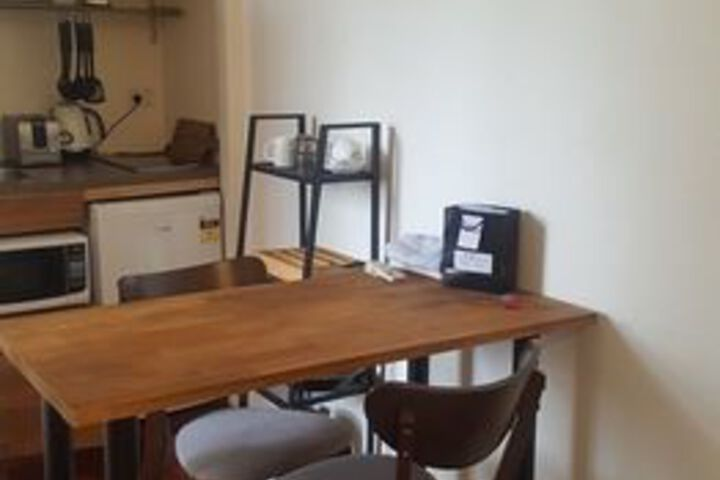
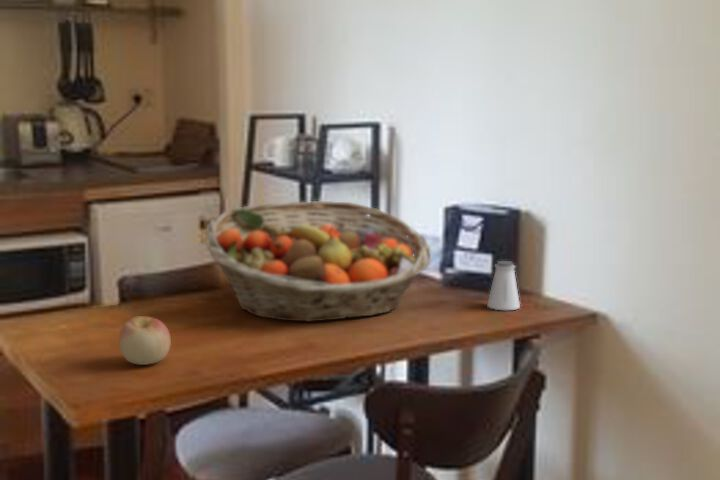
+ fruit basket [205,200,432,322]
+ saltshaker [486,260,521,311]
+ apple [118,315,172,366]
